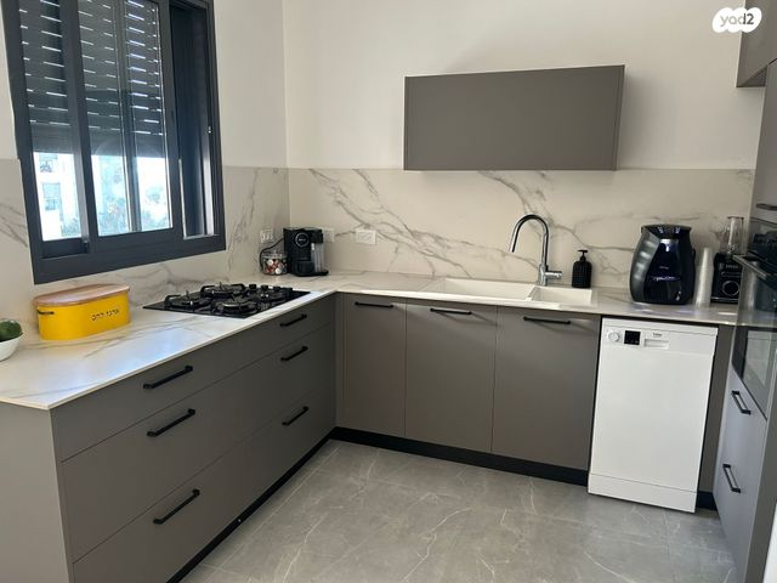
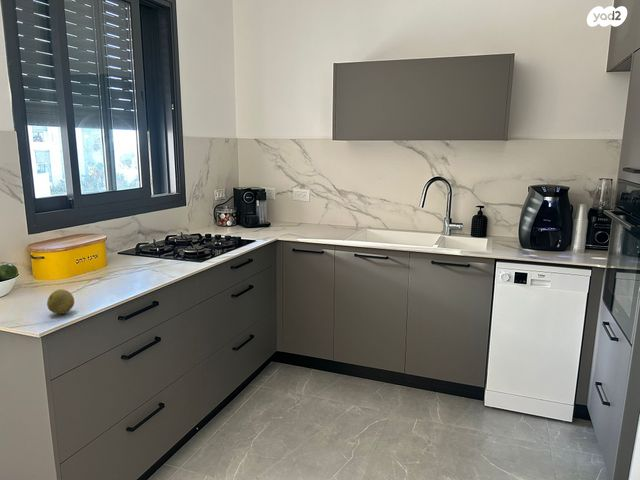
+ fruit [46,288,75,315]
